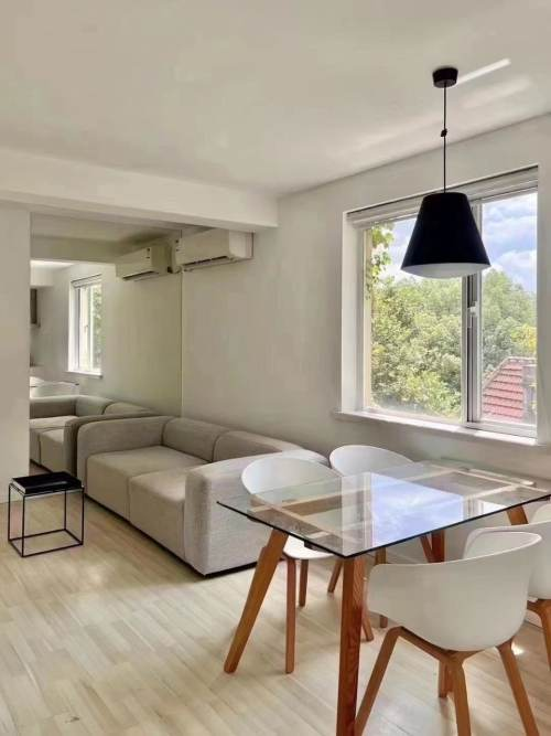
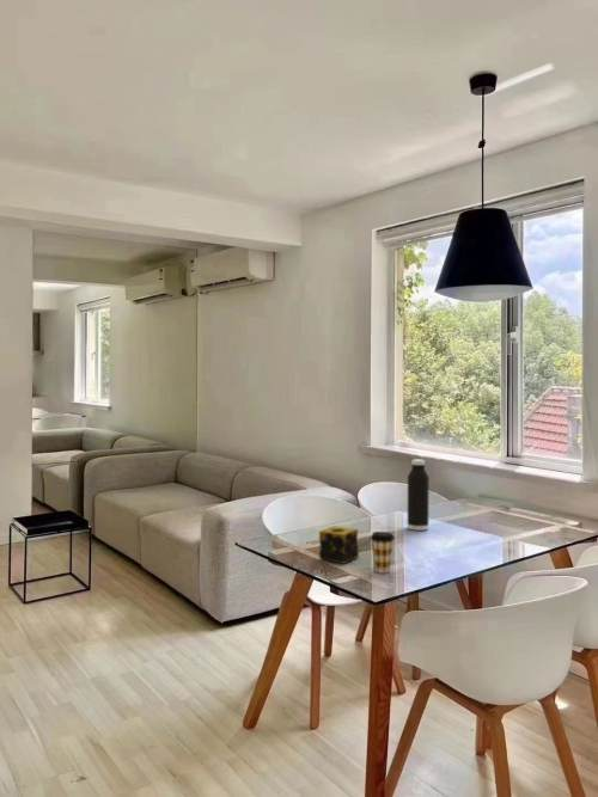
+ water bottle [407,459,431,532]
+ candle [318,525,360,565]
+ coffee cup [370,531,396,574]
